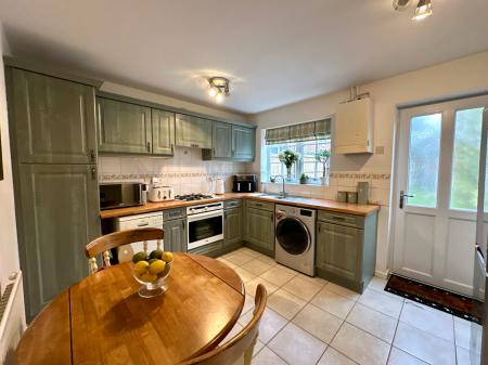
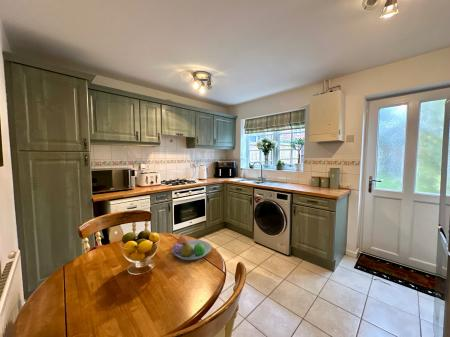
+ fruit bowl [171,235,212,261]
